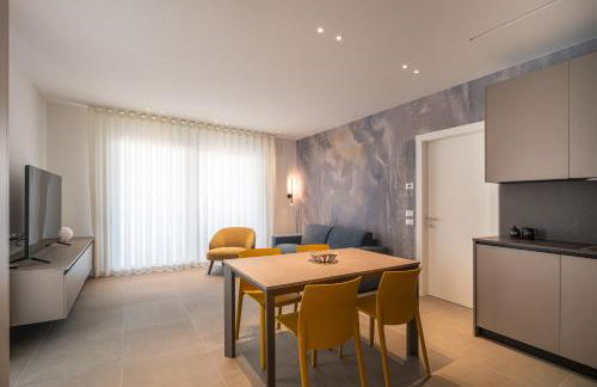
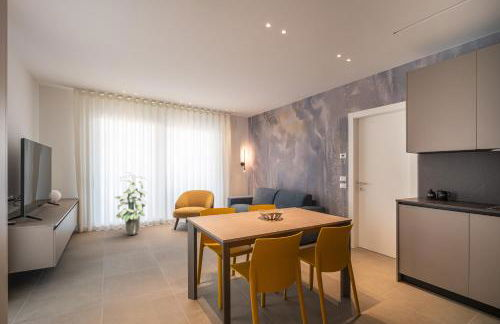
+ indoor plant [113,171,149,236]
